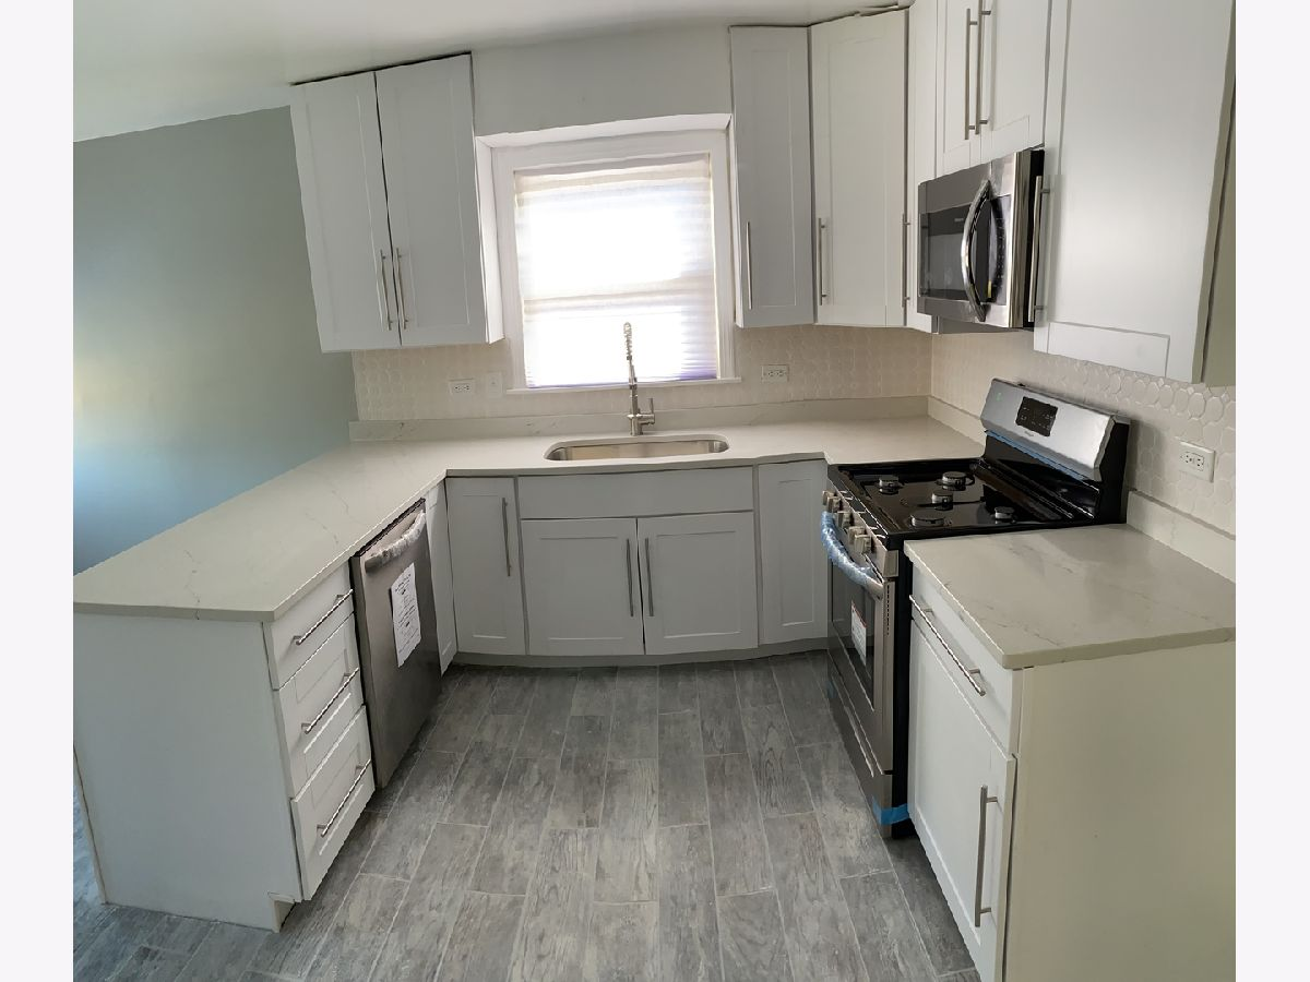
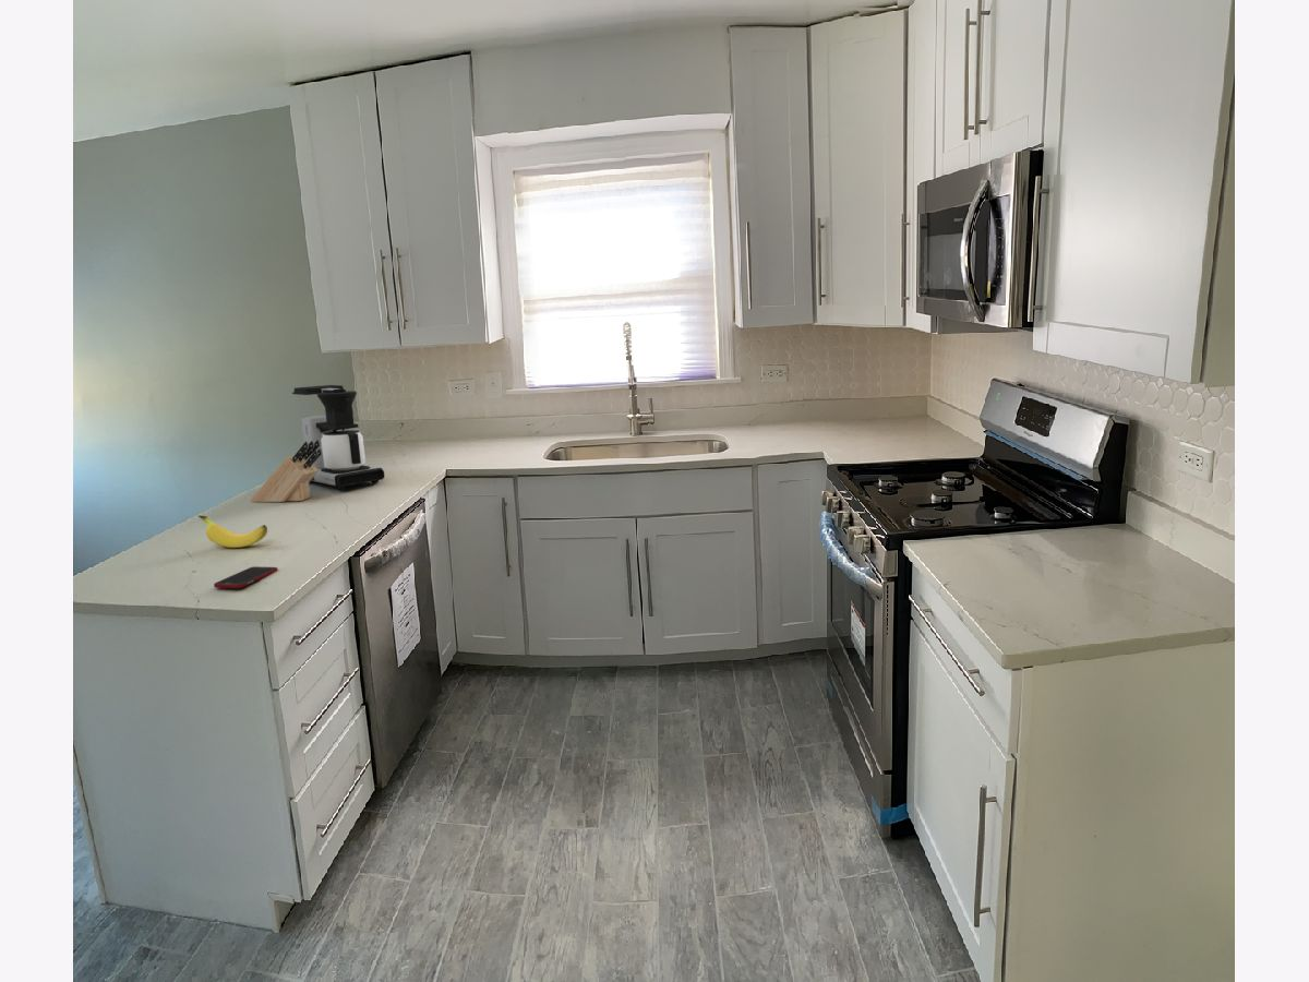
+ banana [197,514,268,549]
+ coffee maker [291,384,385,490]
+ knife block [250,440,322,503]
+ cell phone [213,565,278,589]
